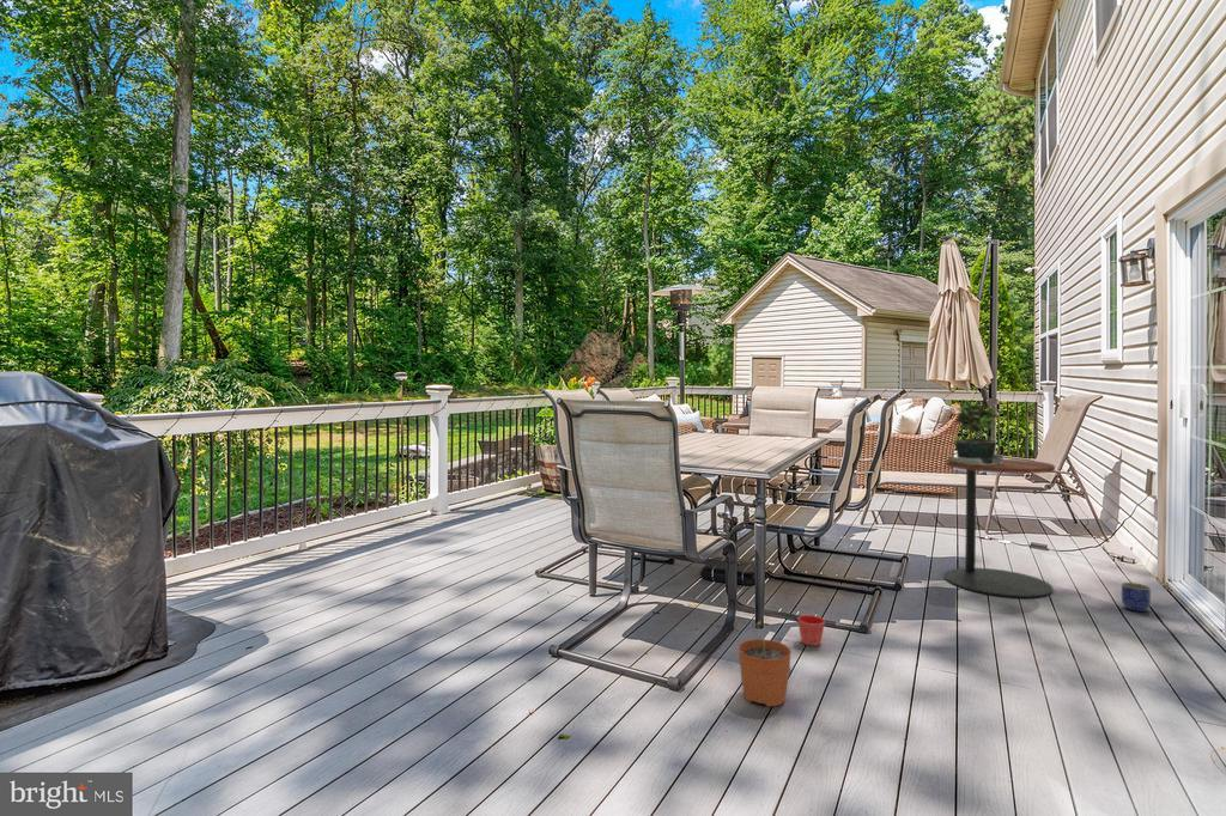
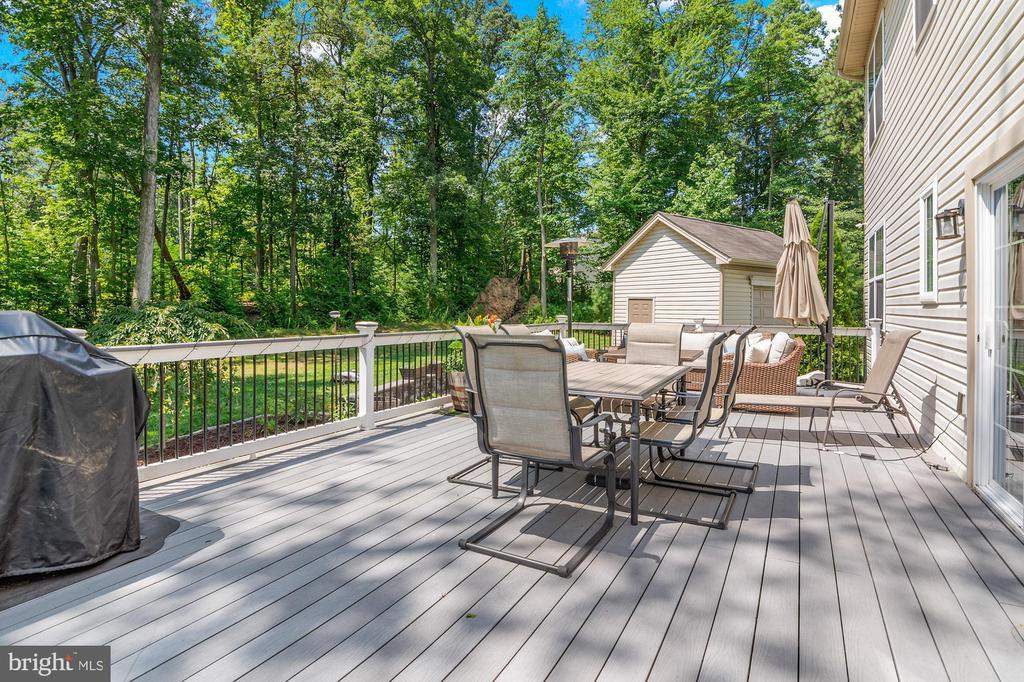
- plant pot [738,620,793,707]
- planter [1119,581,1152,613]
- potted plant [947,397,1006,467]
- side table [943,458,1056,599]
- flower pot [797,614,826,647]
